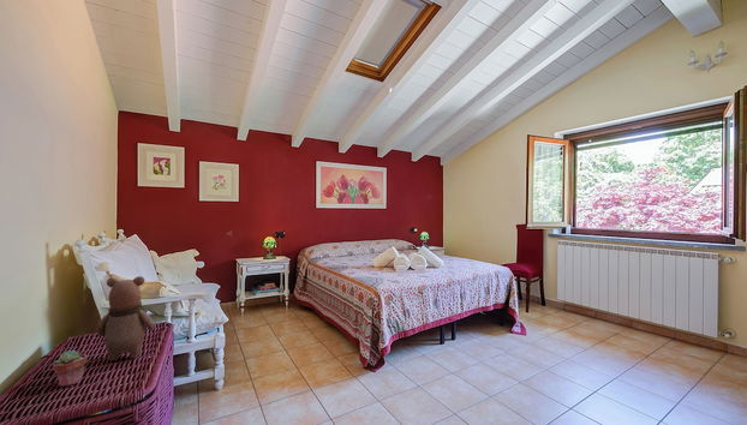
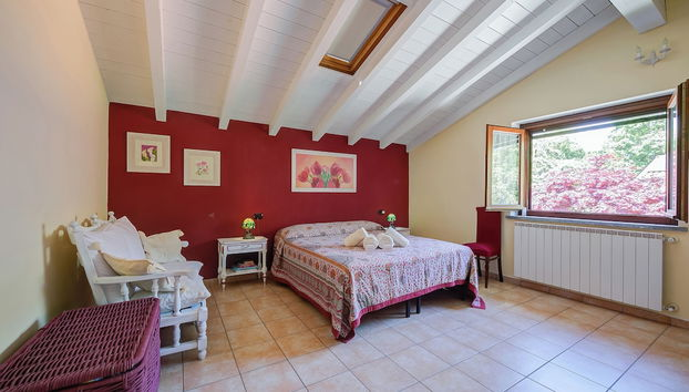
- teddy bear [96,275,155,361]
- potted succulent [52,349,89,388]
